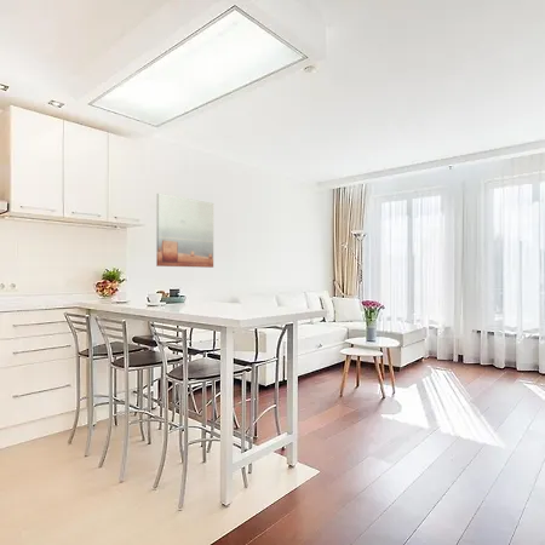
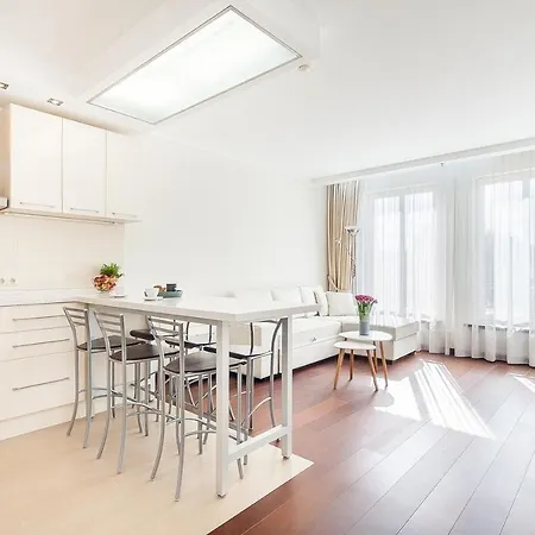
- wall art [155,193,214,269]
